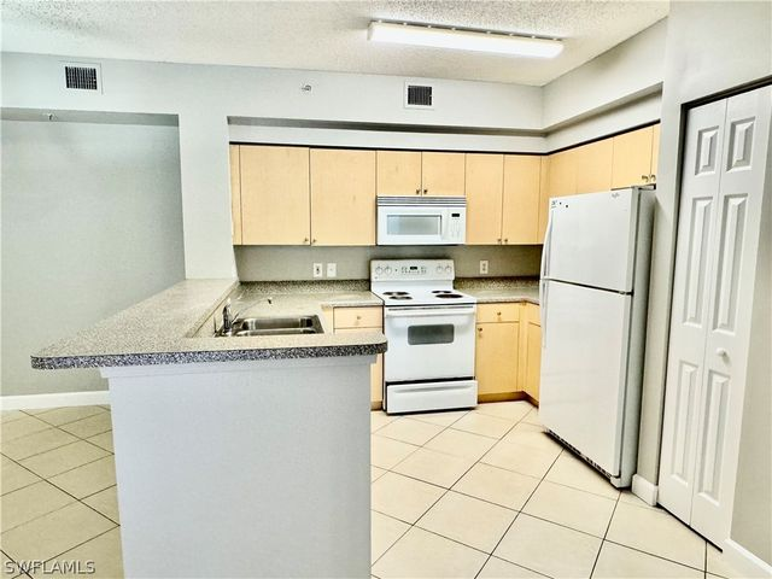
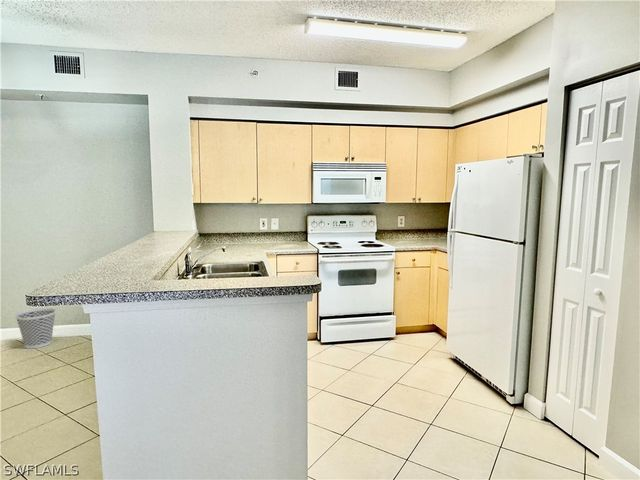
+ wastebasket [14,307,57,349]
